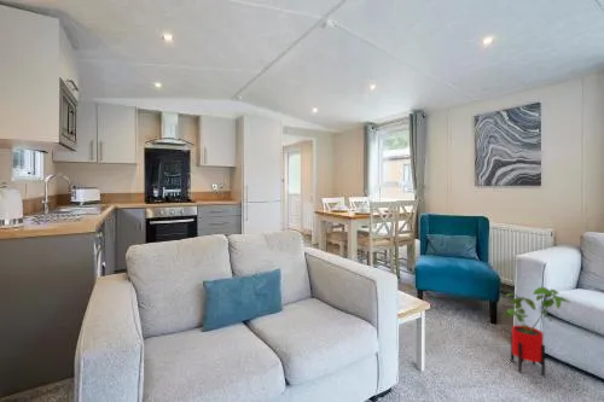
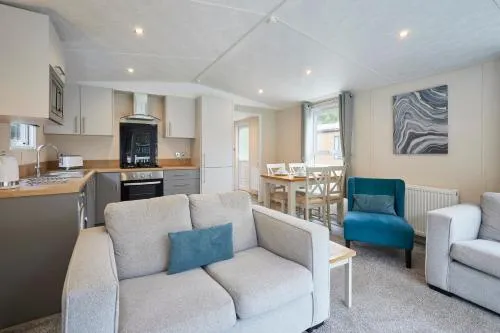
- house plant [501,286,570,377]
